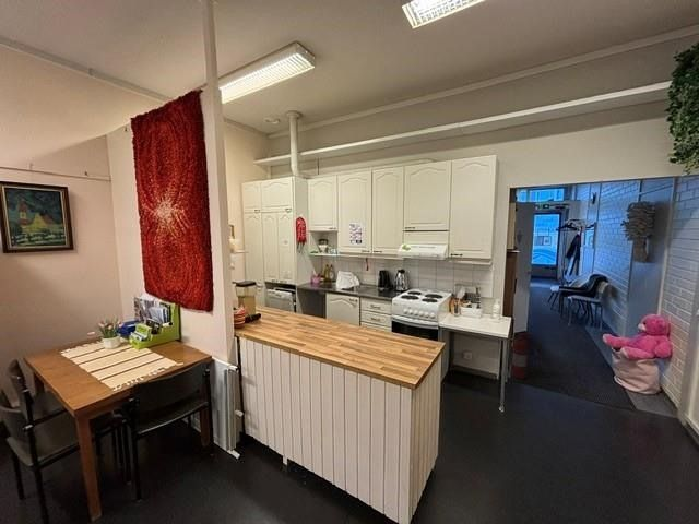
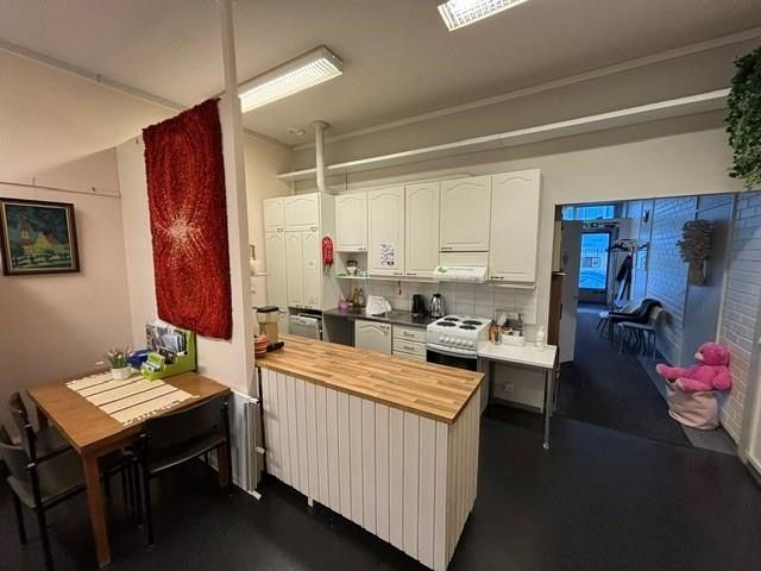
- fire extinguisher [508,332,533,380]
